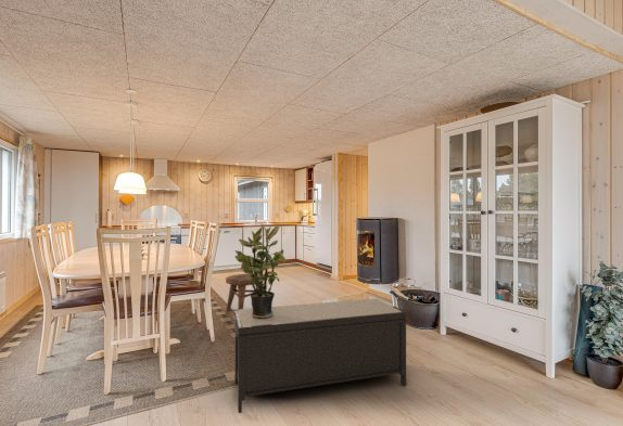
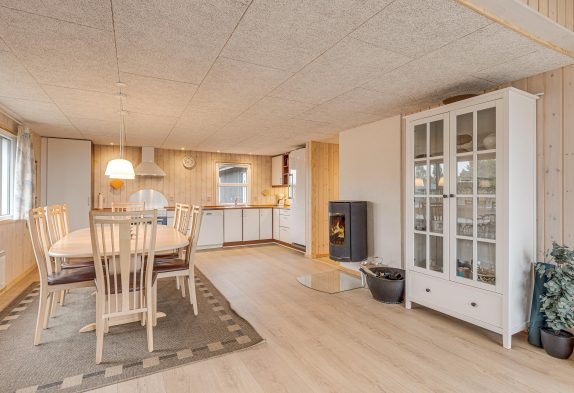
- bench [232,298,409,414]
- stool [225,273,264,311]
- potted plant [233,223,287,319]
